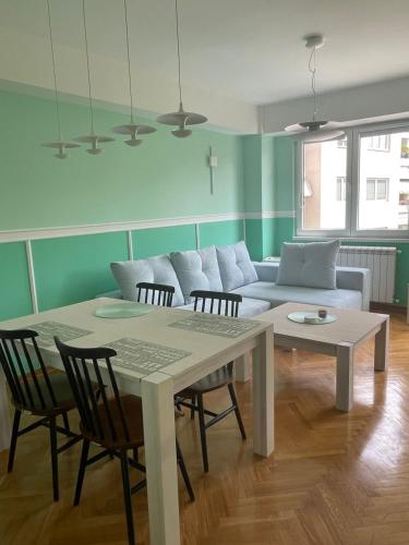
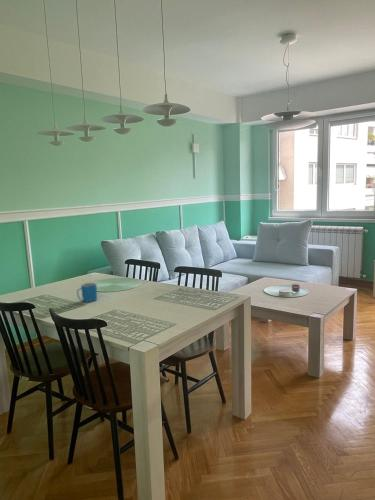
+ mug [76,282,98,303]
